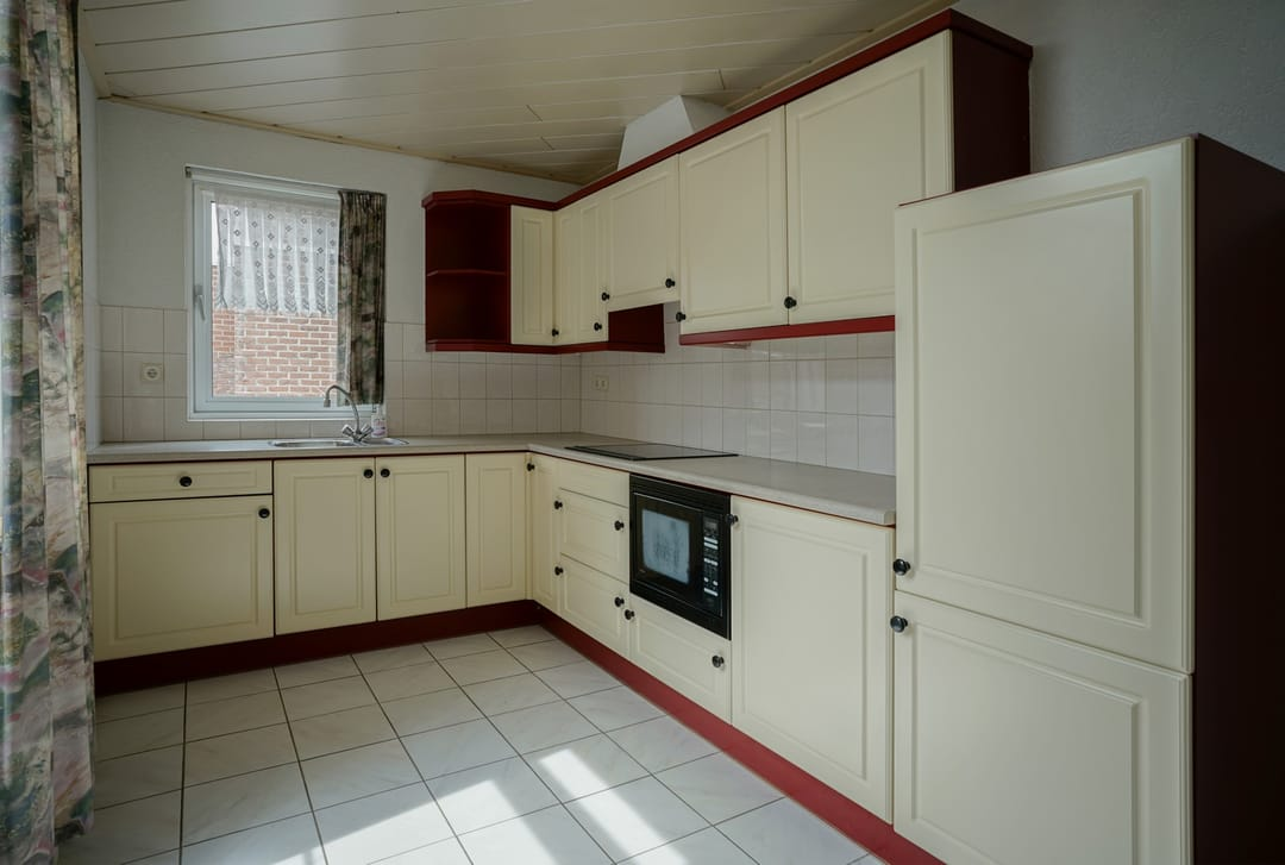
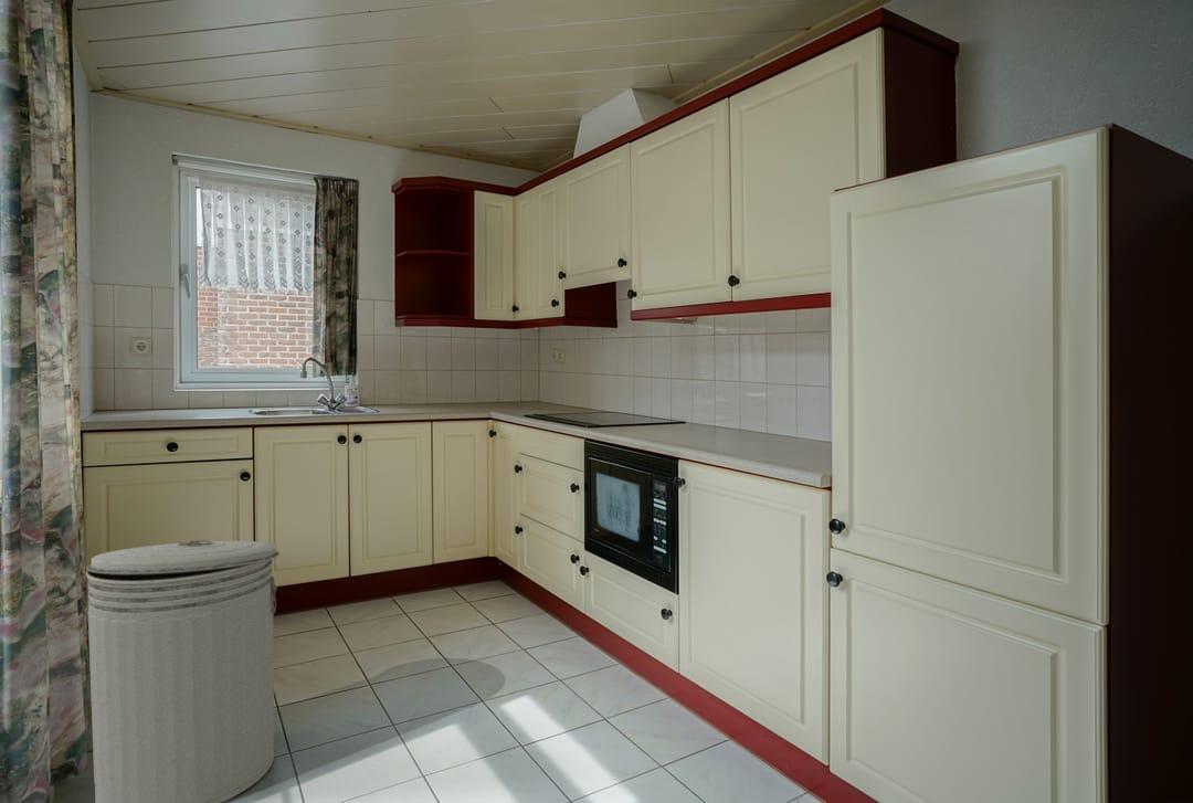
+ can [83,539,281,803]
